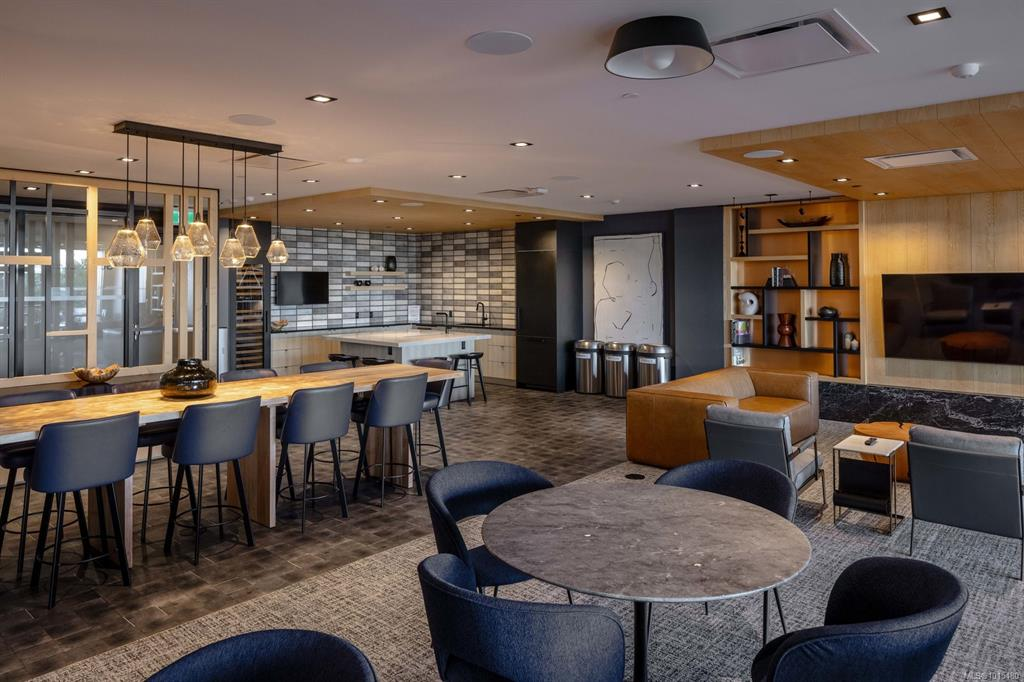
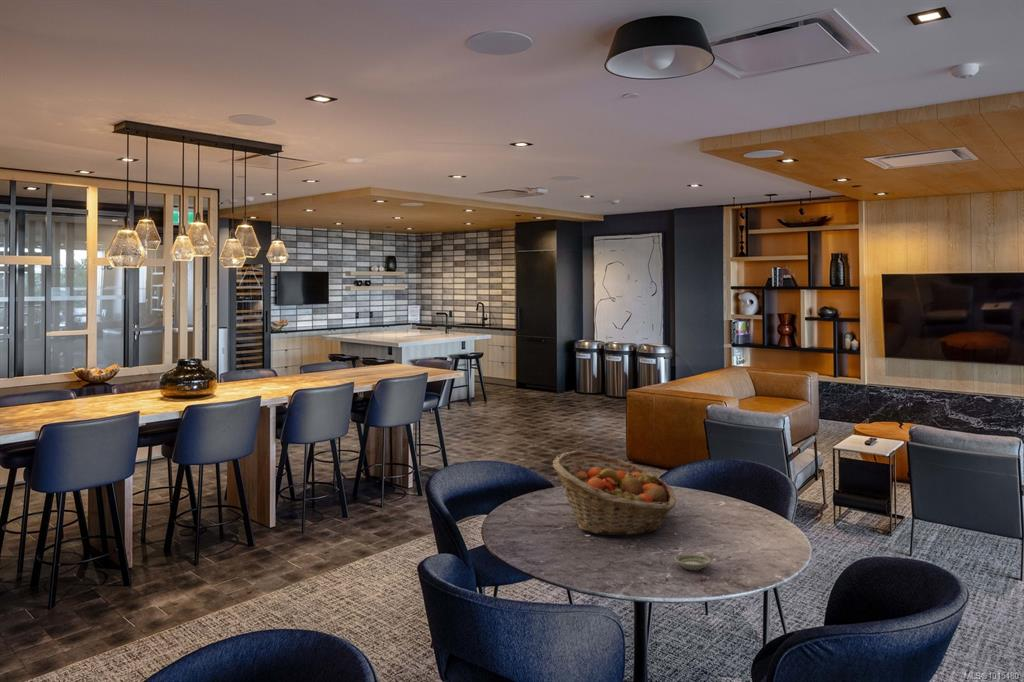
+ fruit basket [552,450,677,536]
+ saucer [673,553,712,571]
